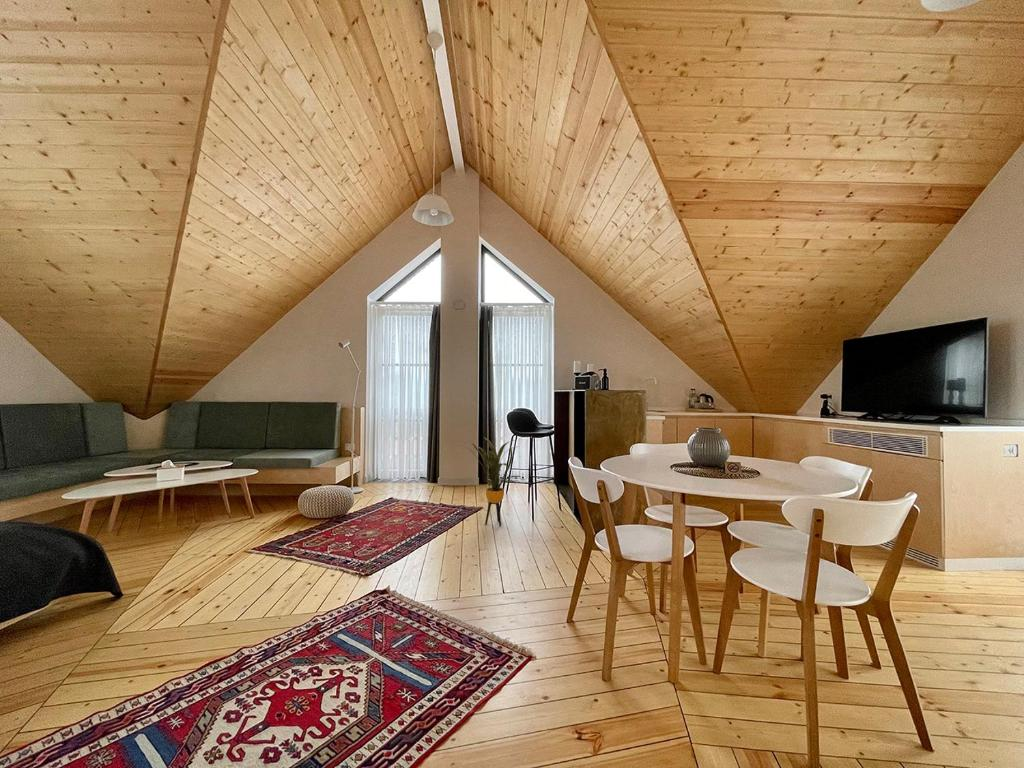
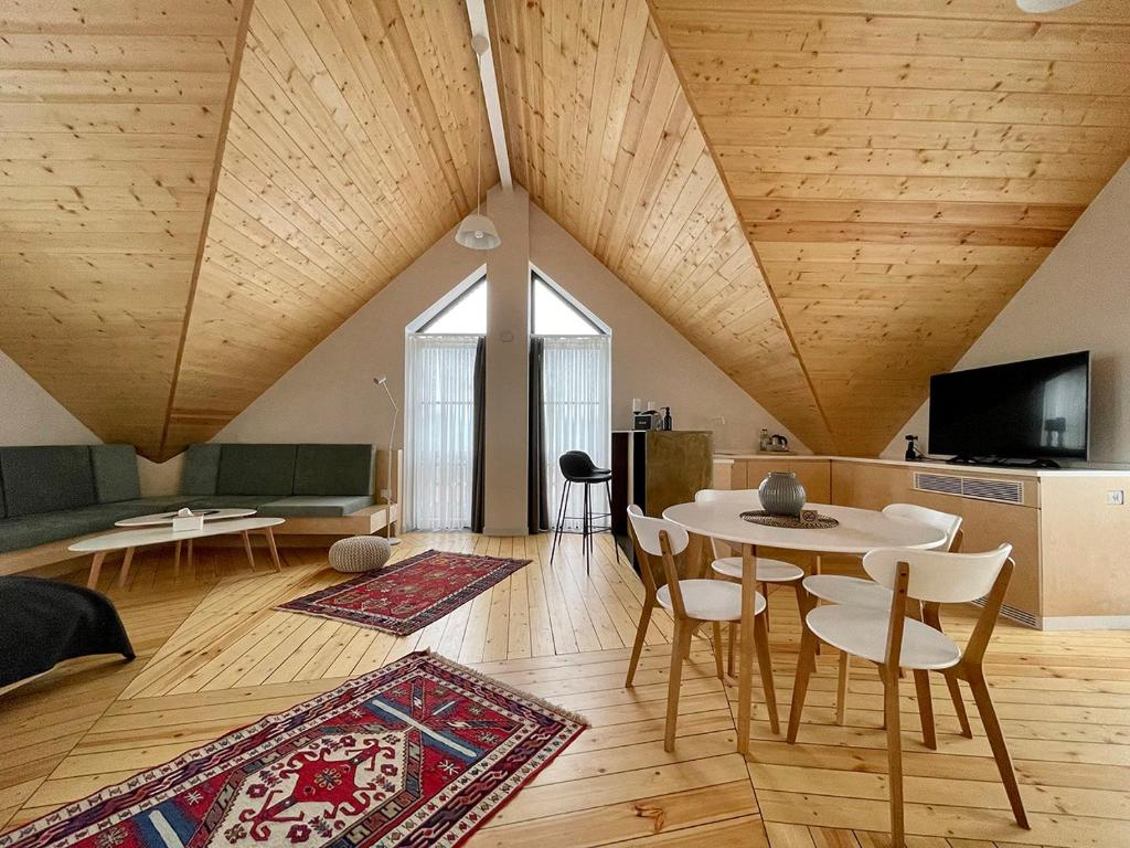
- house plant [463,436,523,527]
